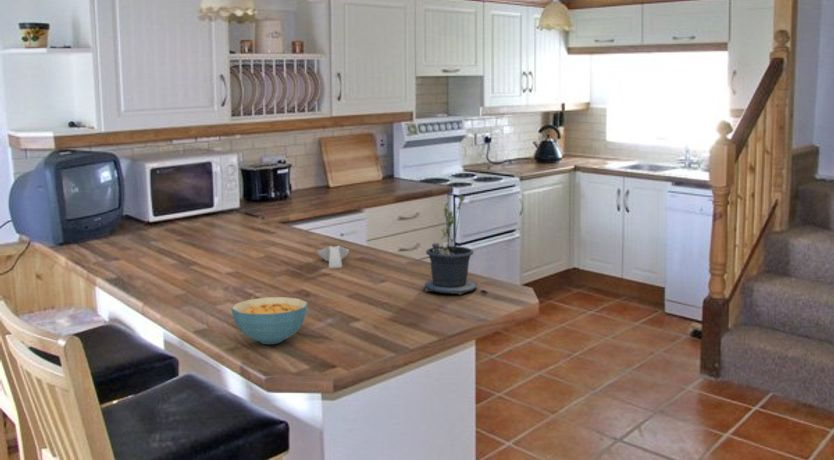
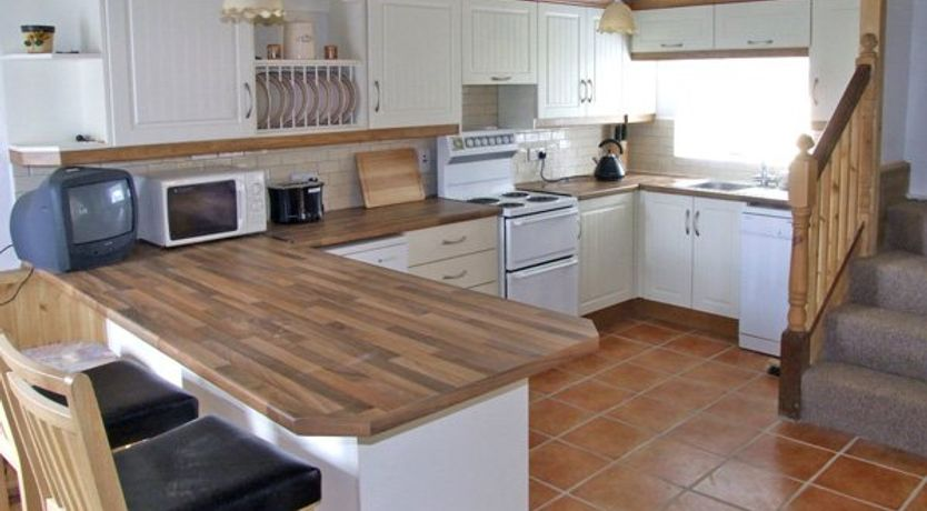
- spoon rest [317,245,350,269]
- potted plant [422,195,490,296]
- cereal bowl [230,296,309,345]
